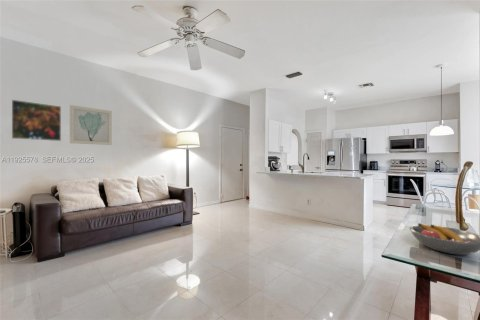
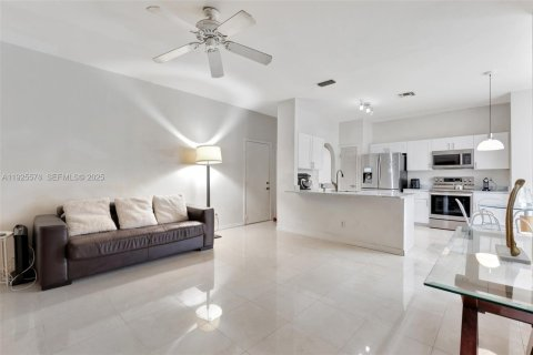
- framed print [11,99,62,142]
- fruit bowl [408,222,480,256]
- wall art [69,104,113,146]
